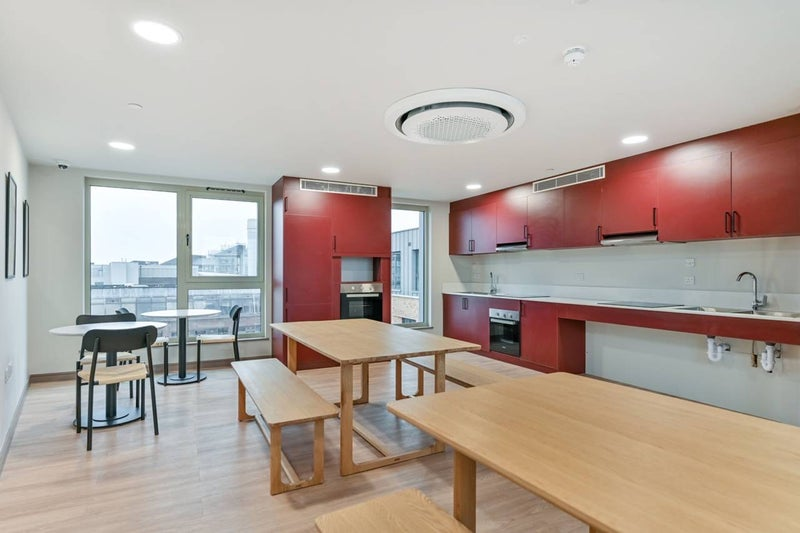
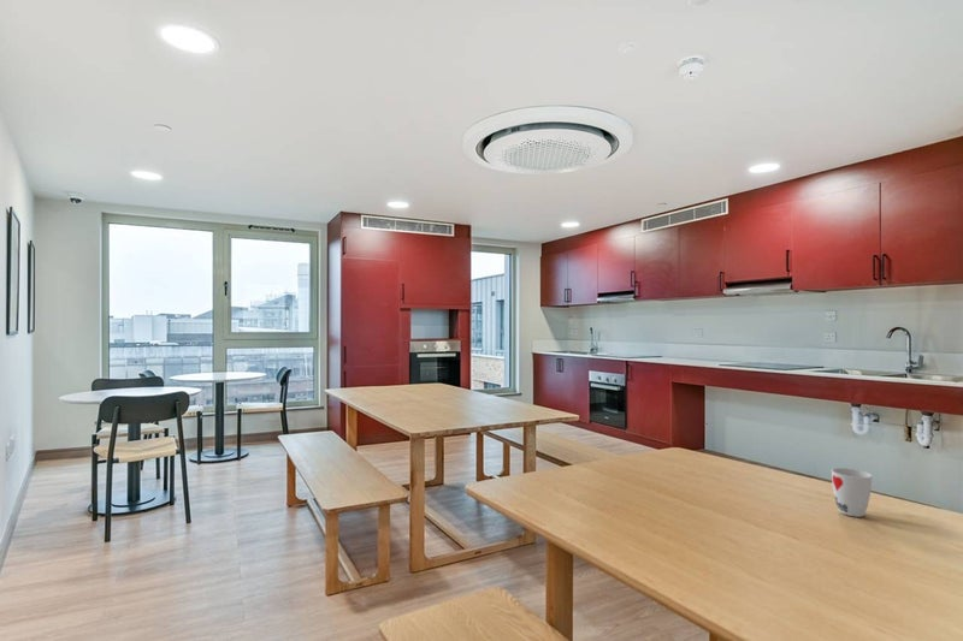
+ cup [831,467,873,518]
